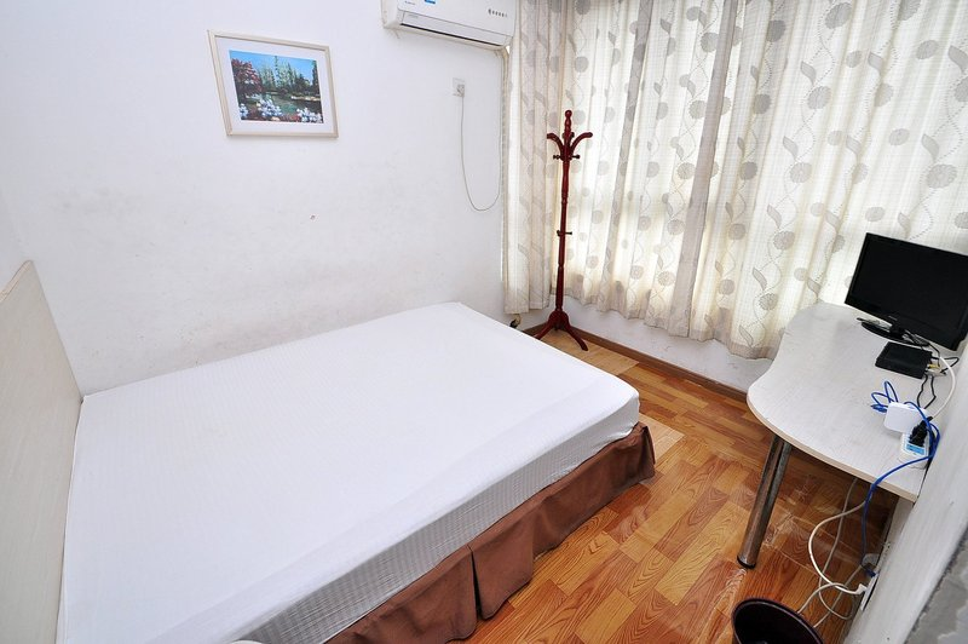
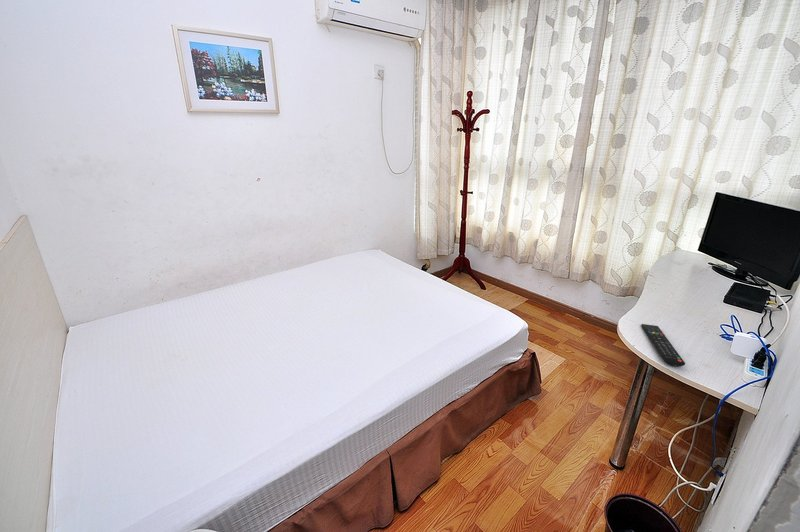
+ remote control [640,323,686,368]
